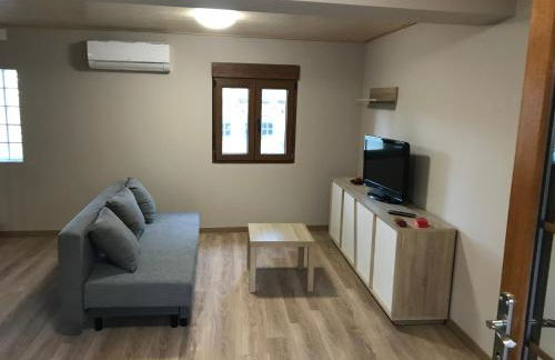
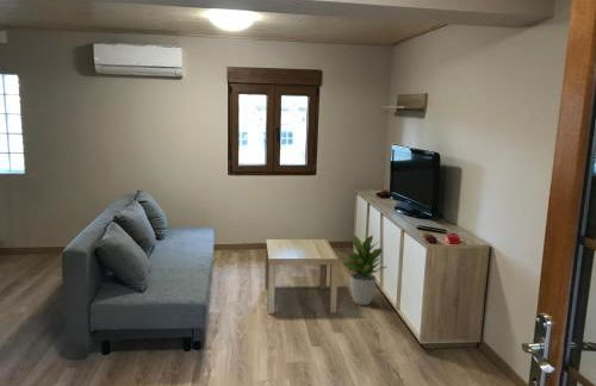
+ potted plant [341,234,387,306]
